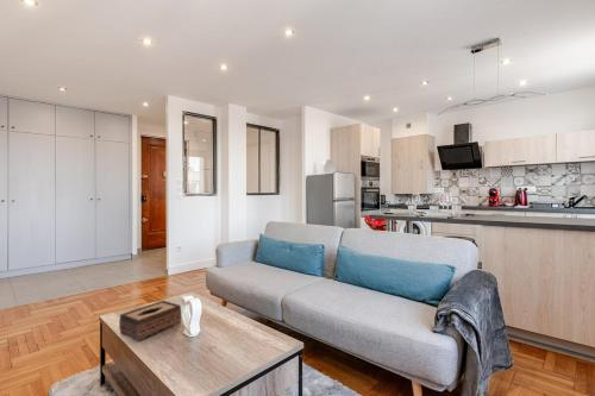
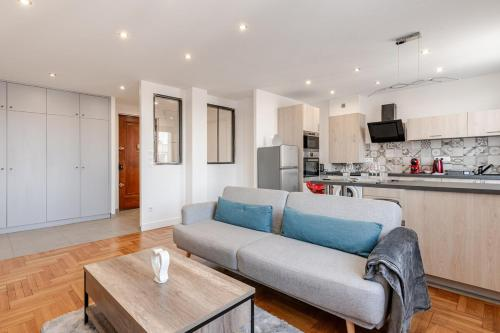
- tissue box [118,300,182,342]
